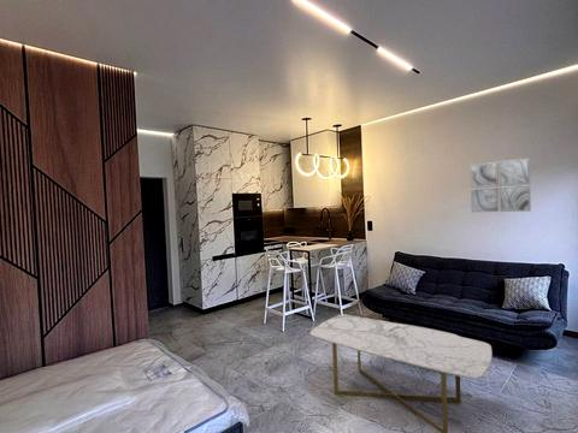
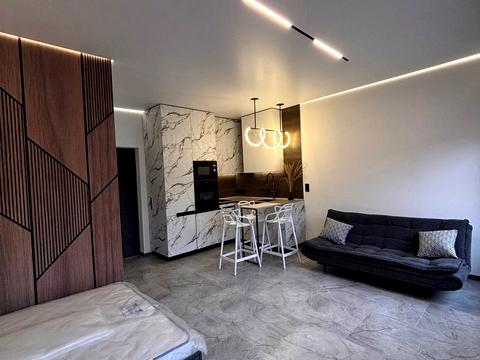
- wall art [470,158,532,213]
- coffee table [309,313,493,433]
